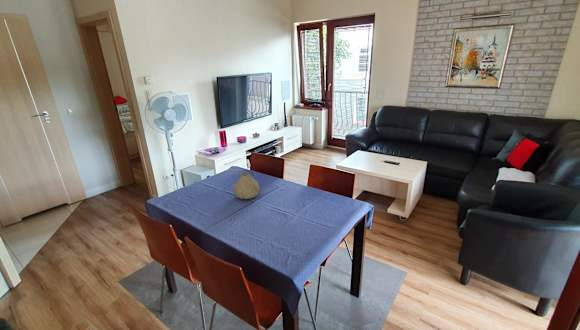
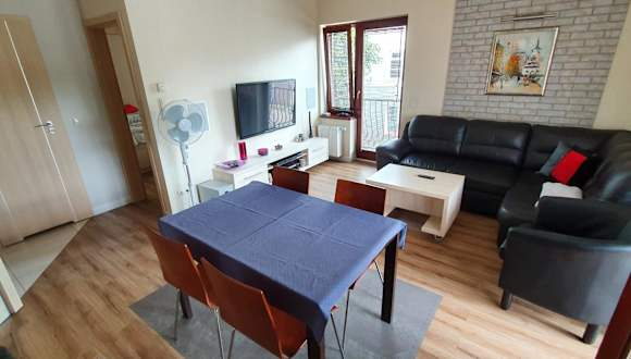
- vase [233,172,261,200]
